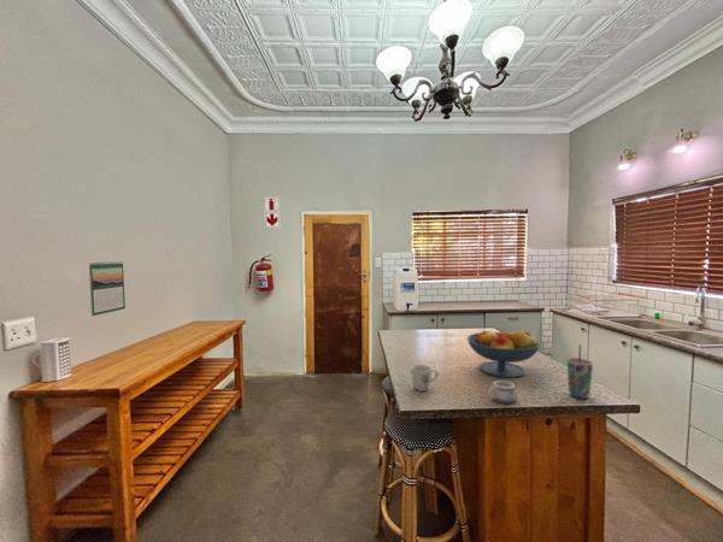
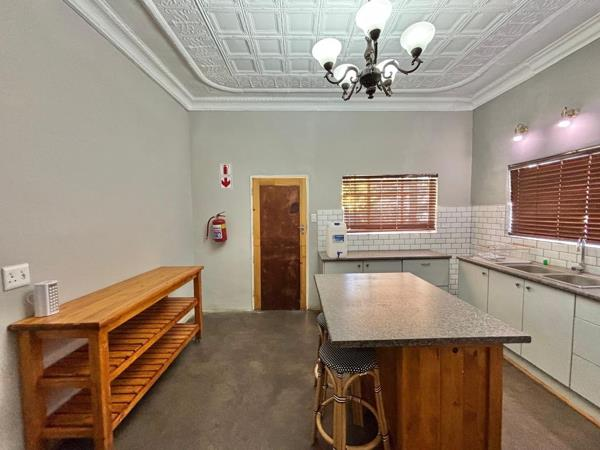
- mug [410,364,440,393]
- cup [566,343,594,400]
- calendar [88,260,127,317]
- fruit bowl [466,329,541,379]
- mug [486,379,518,405]
